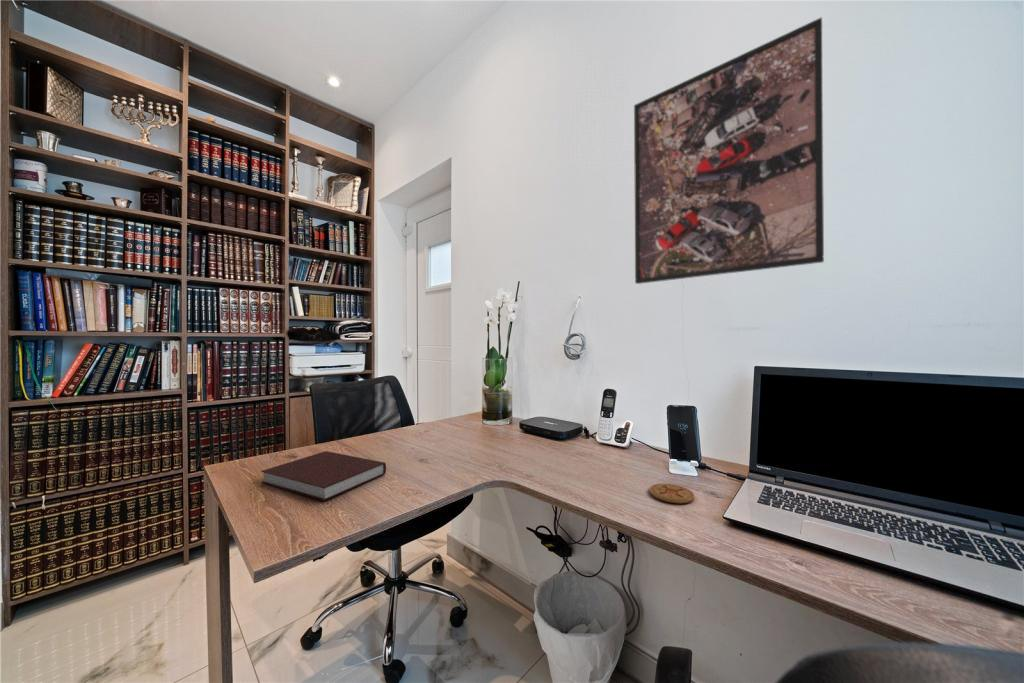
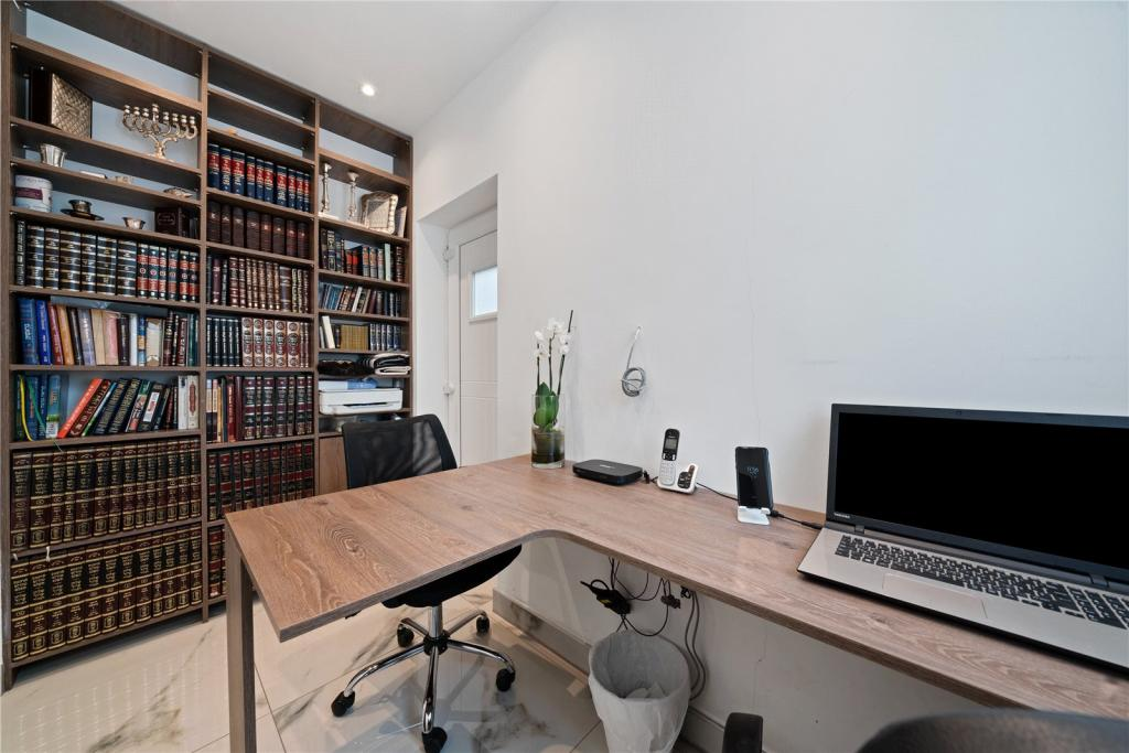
- coaster [649,483,696,504]
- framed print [633,16,825,285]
- notebook [260,450,387,501]
